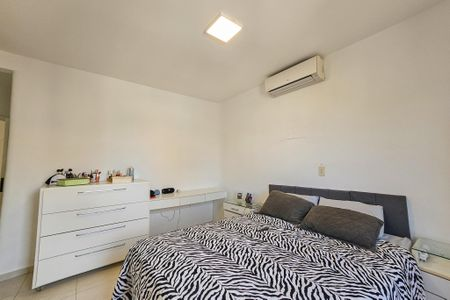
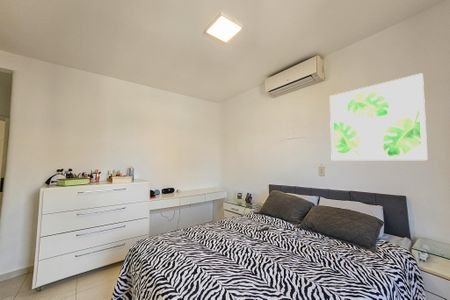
+ wall art [329,72,429,161]
